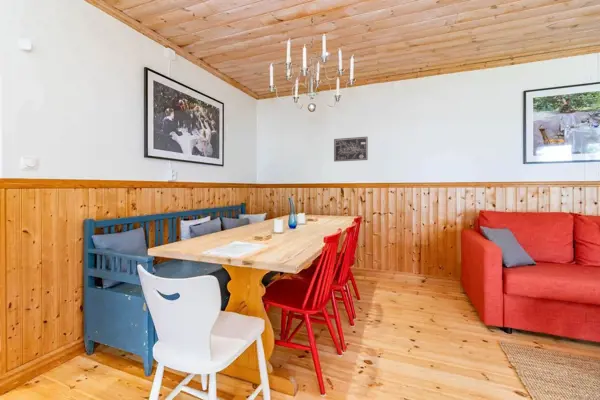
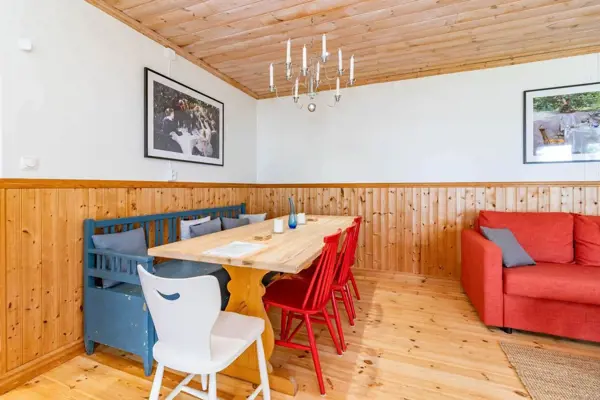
- wall art [333,136,369,163]
